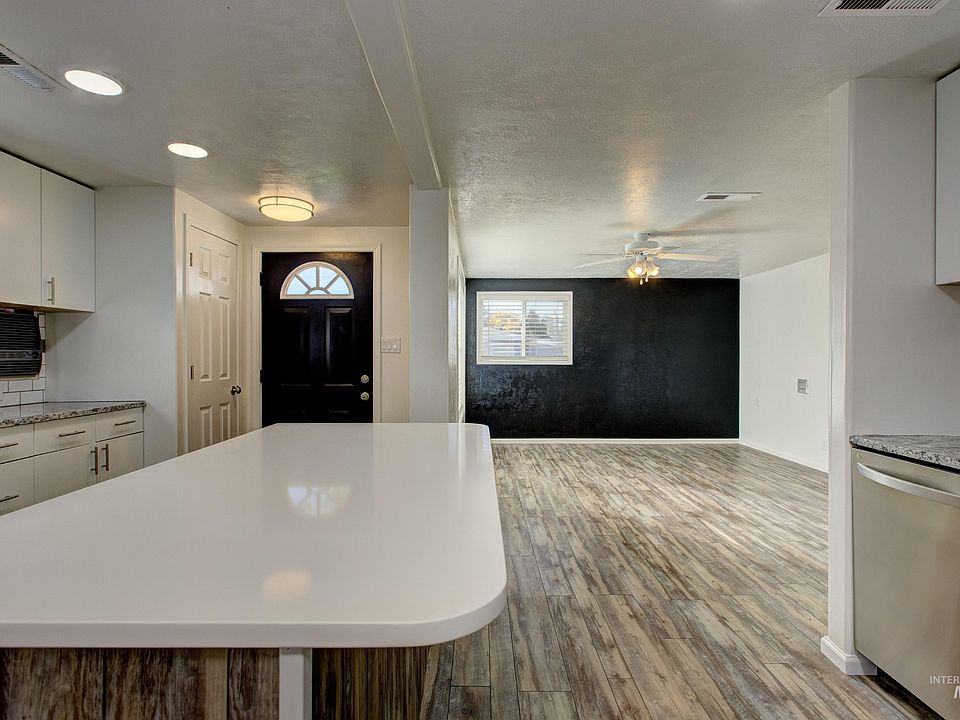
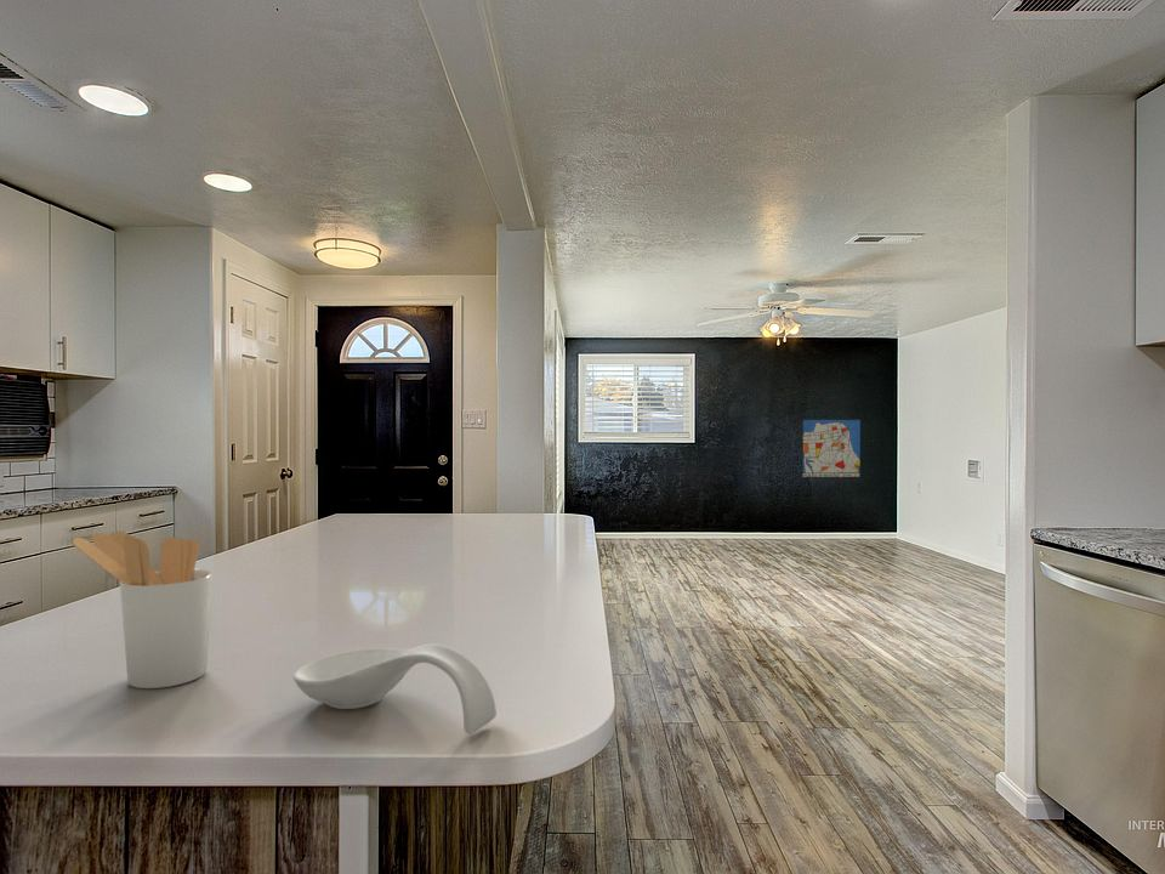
+ spoon rest [292,642,498,736]
+ wall art [800,418,863,479]
+ utensil holder [72,530,214,689]
